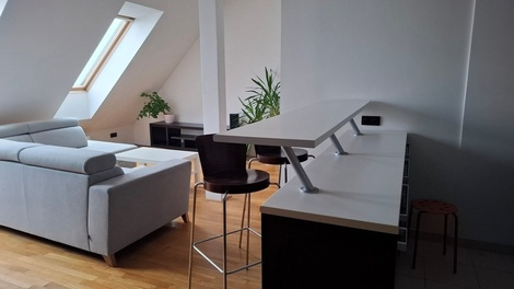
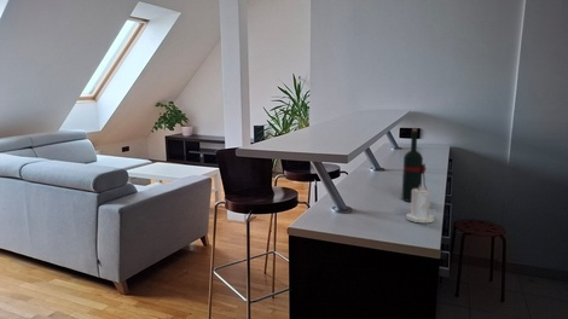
+ candle [405,185,435,224]
+ wine bottle [400,127,428,203]
